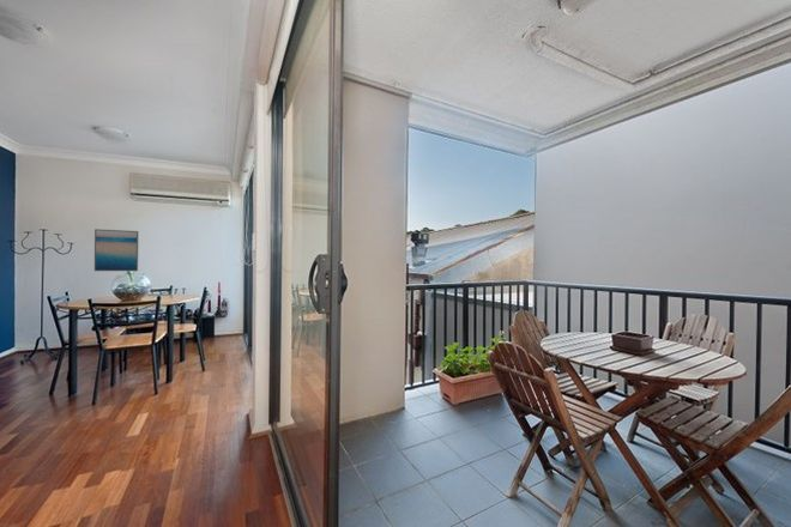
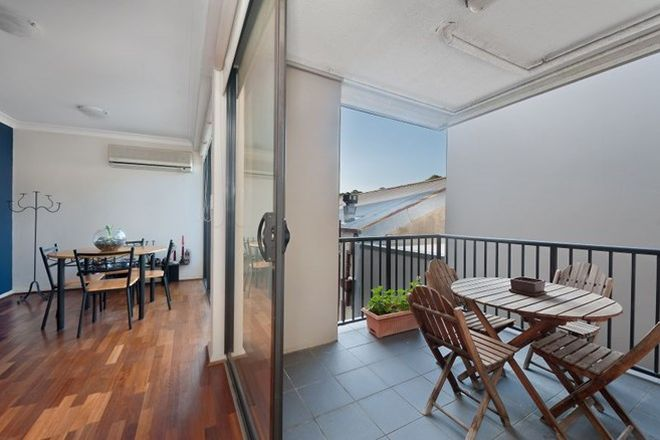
- wall art [93,228,139,272]
